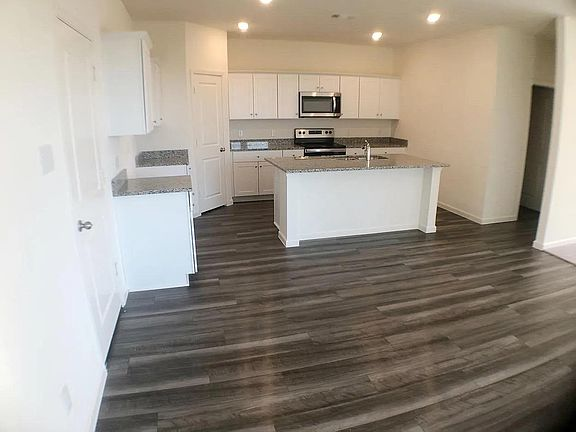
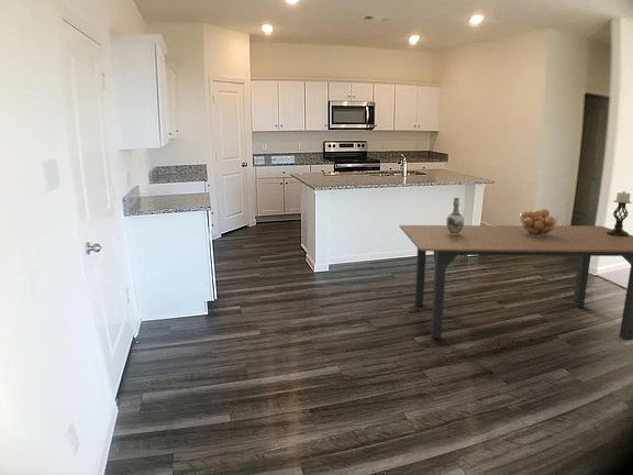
+ vase [445,197,465,235]
+ candle holder [607,190,633,236]
+ dining table [399,224,633,342]
+ fruit basket [519,208,560,236]
